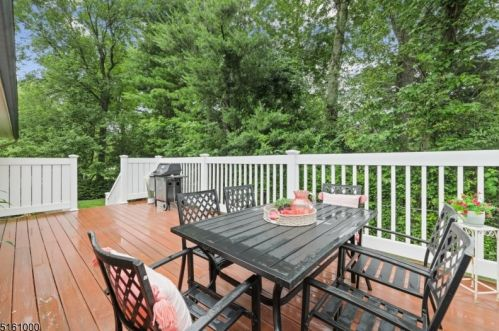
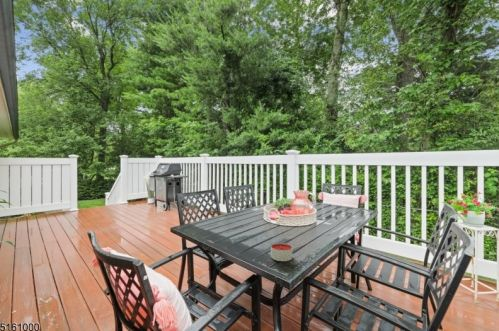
+ candle [270,242,293,262]
